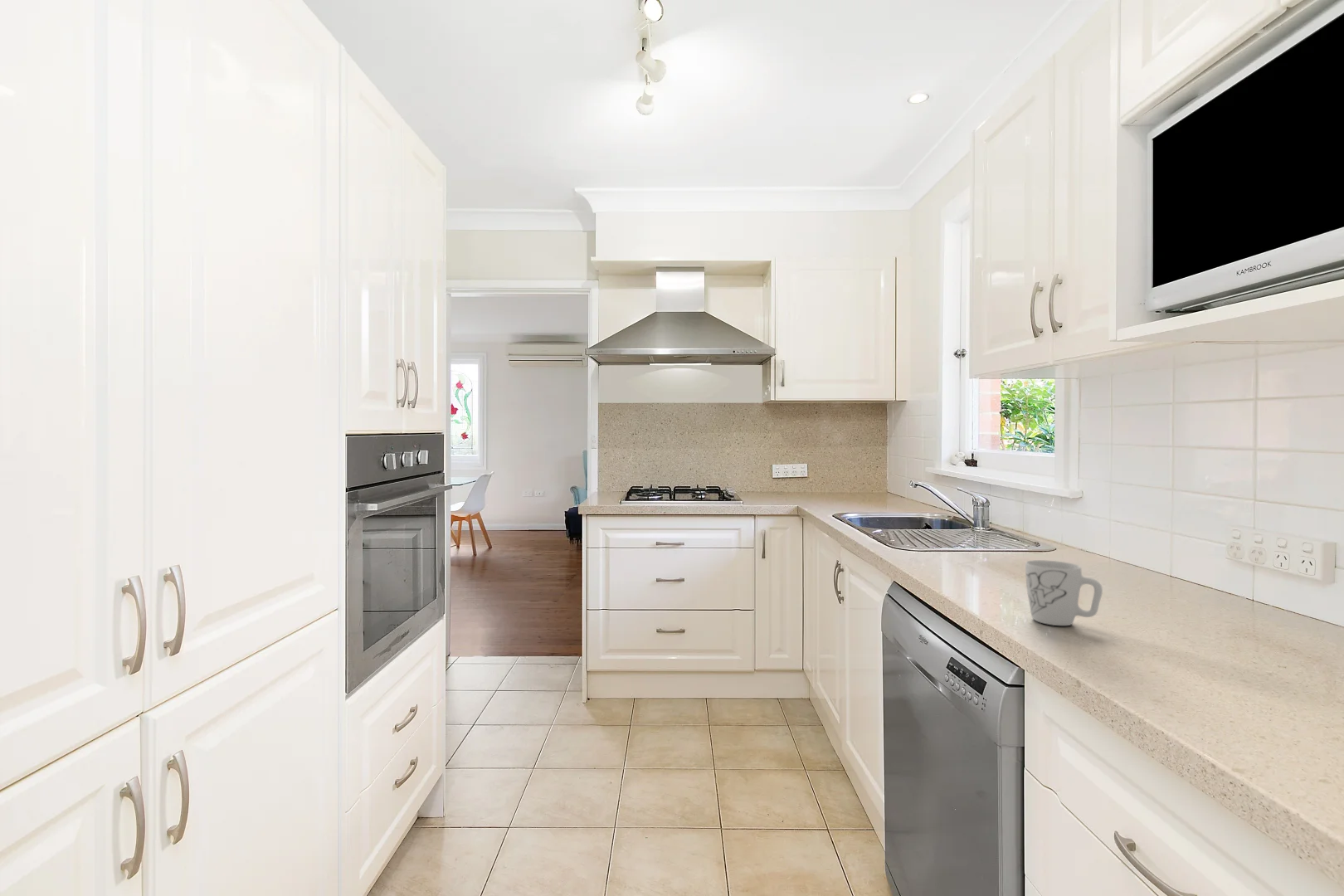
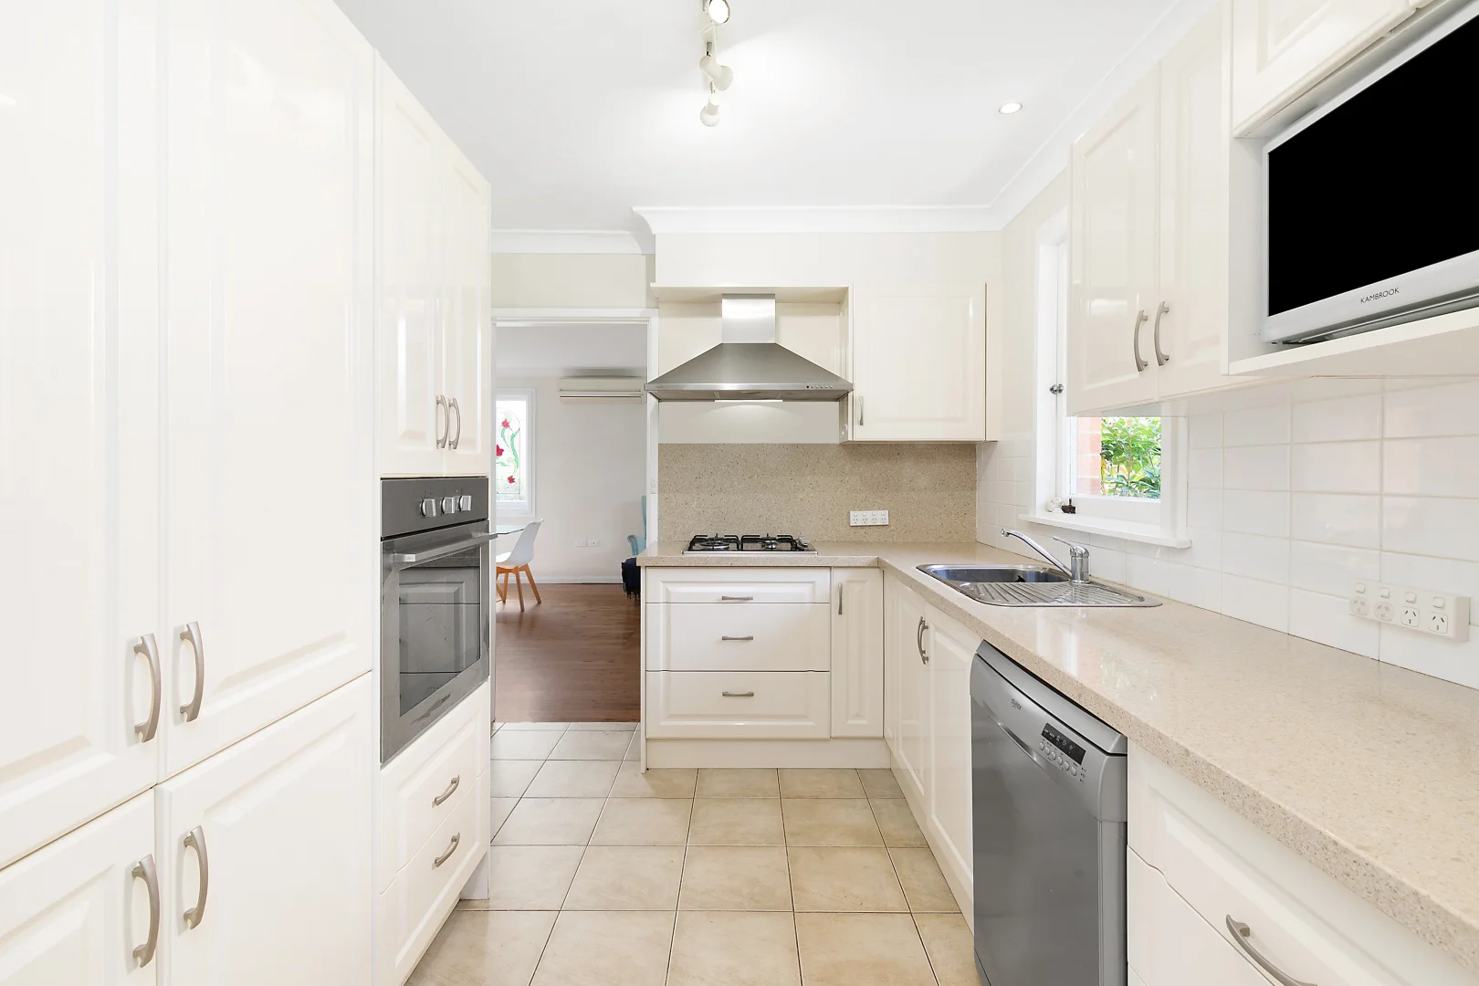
- mug [1025,559,1103,626]
